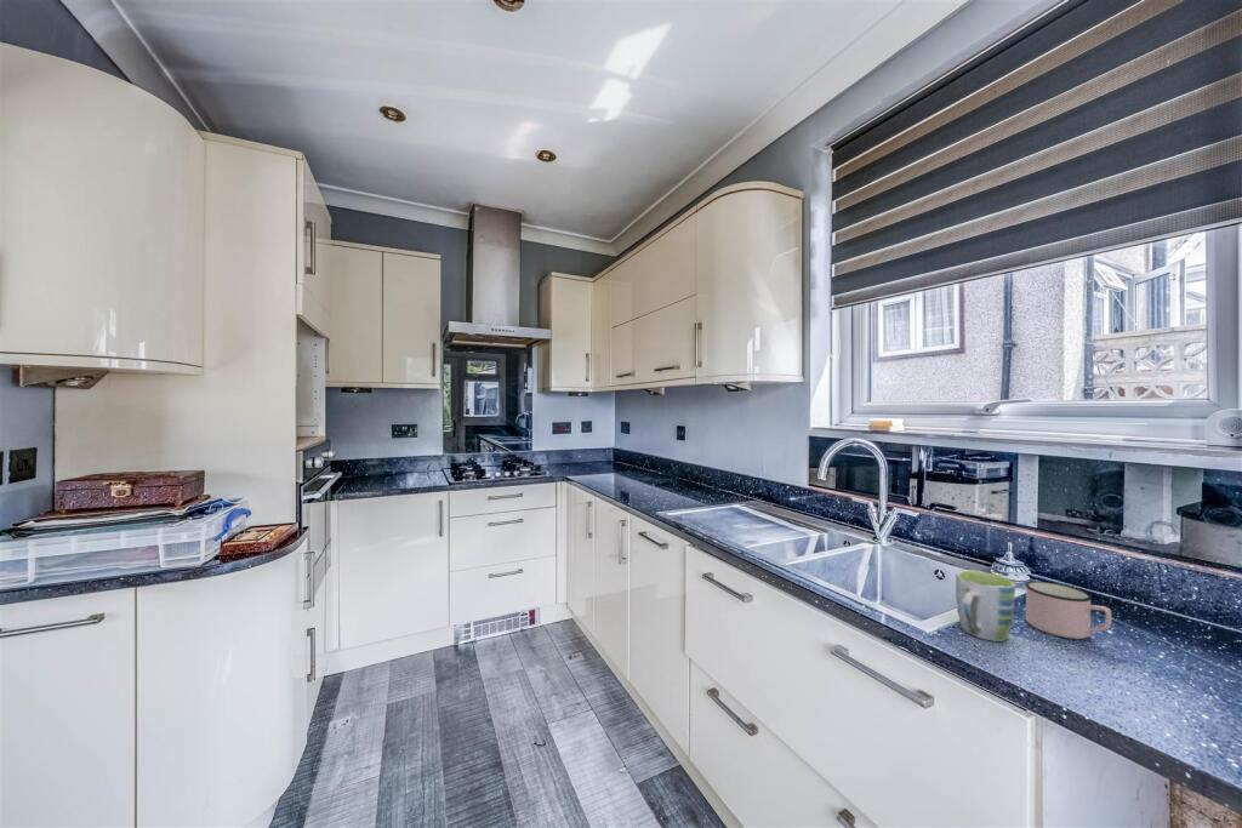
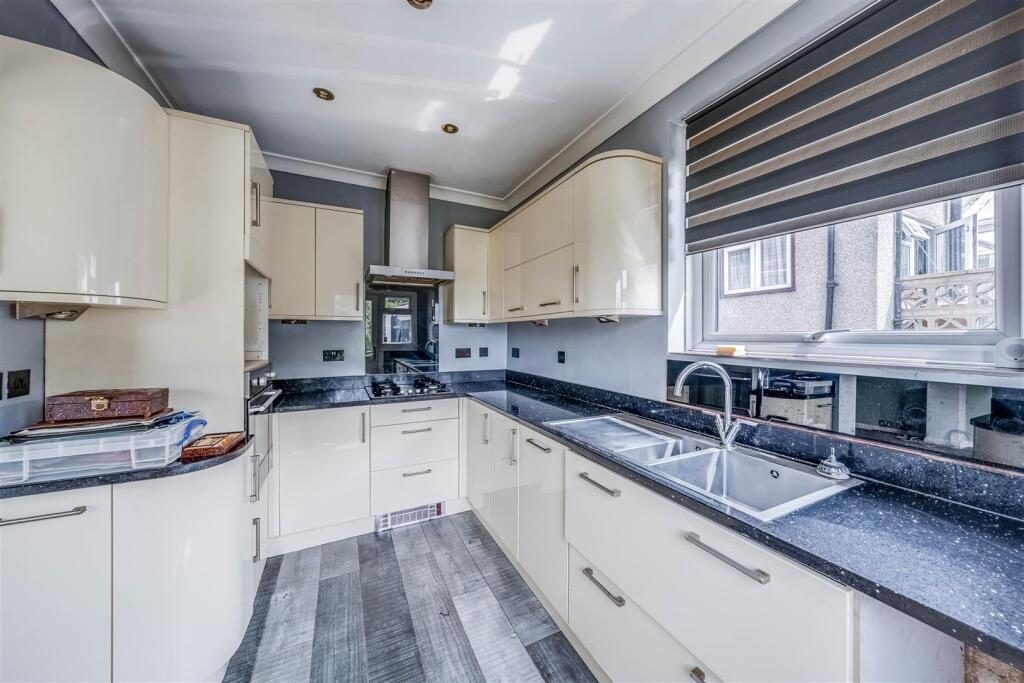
- mug [955,569,1016,643]
- mug [1025,579,1112,640]
